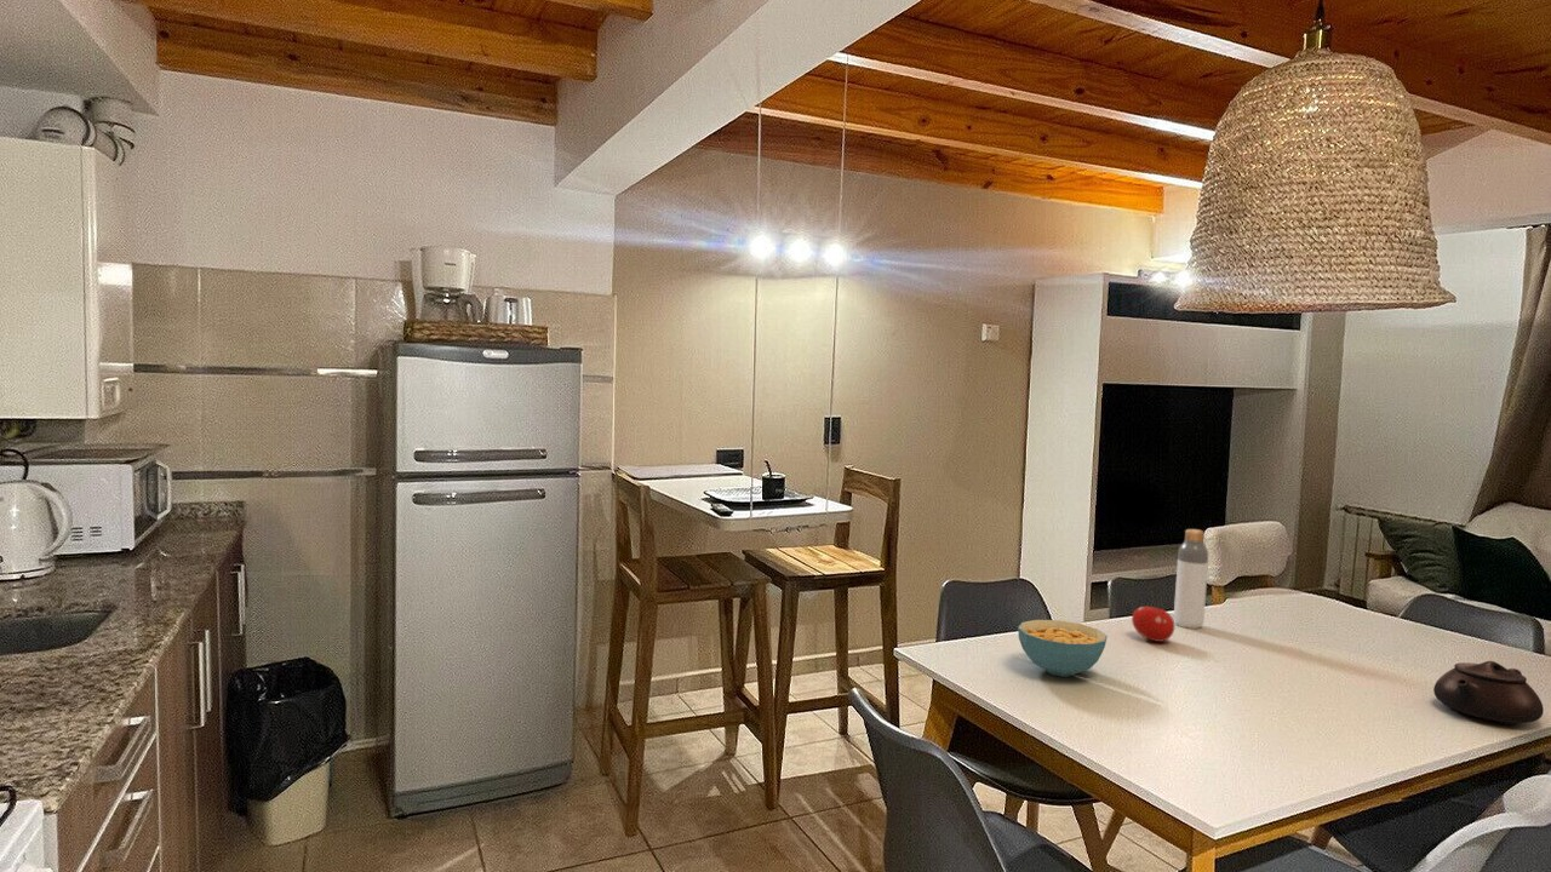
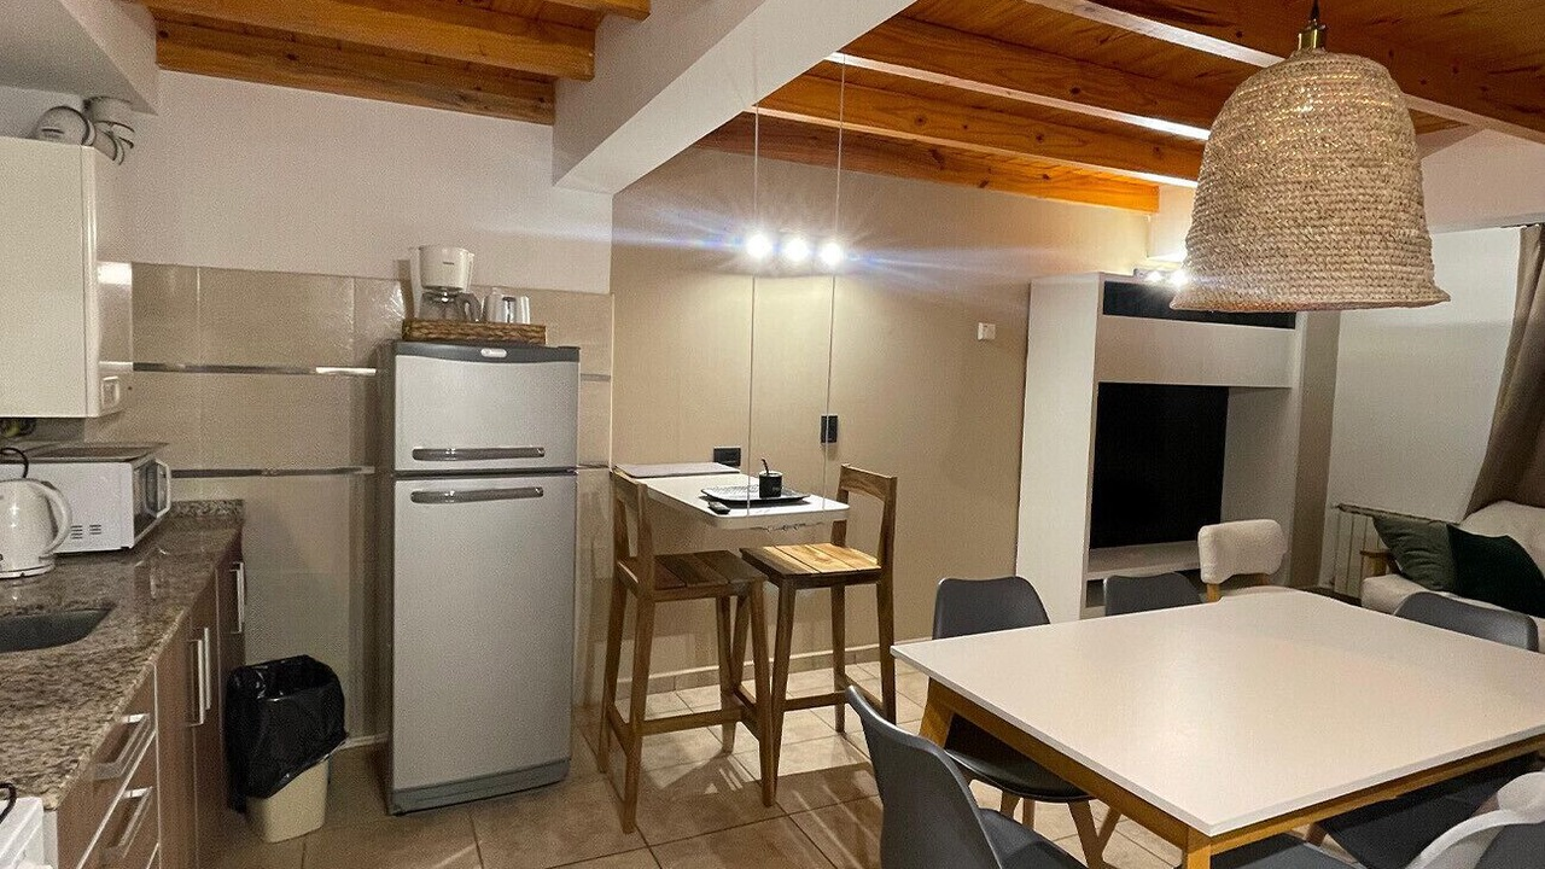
- bottle [1173,528,1209,630]
- cereal bowl [1017,619,1109,677]
- fruit [1131,603,1175,643]
- teapot [1432,660,1545,725]
